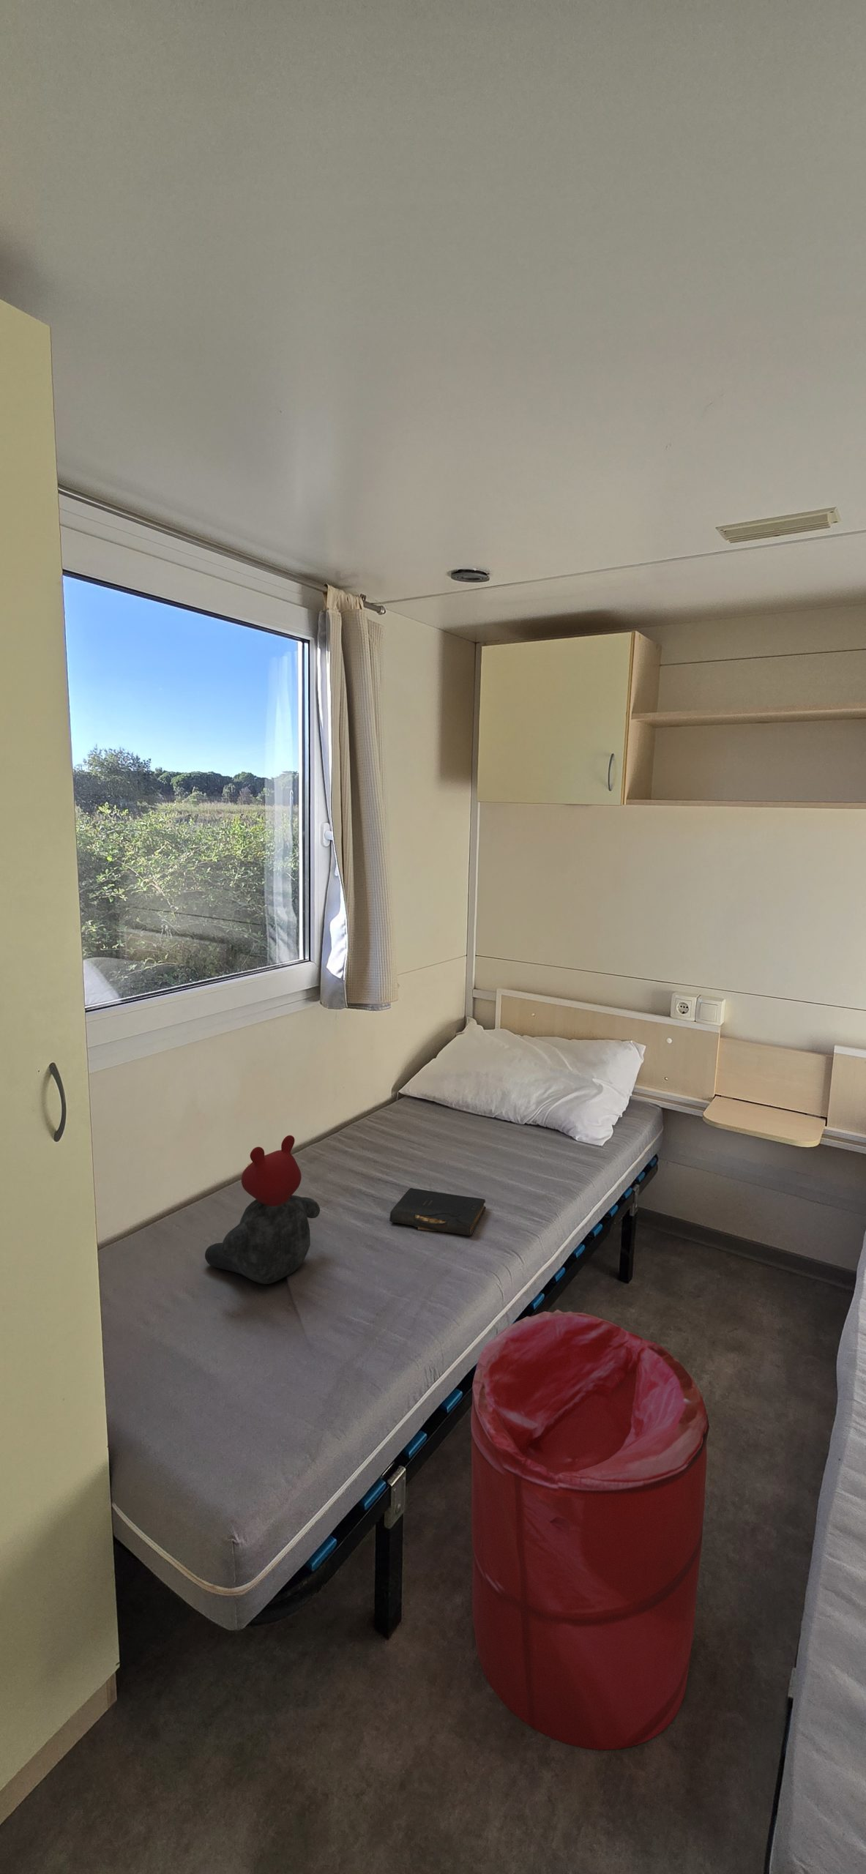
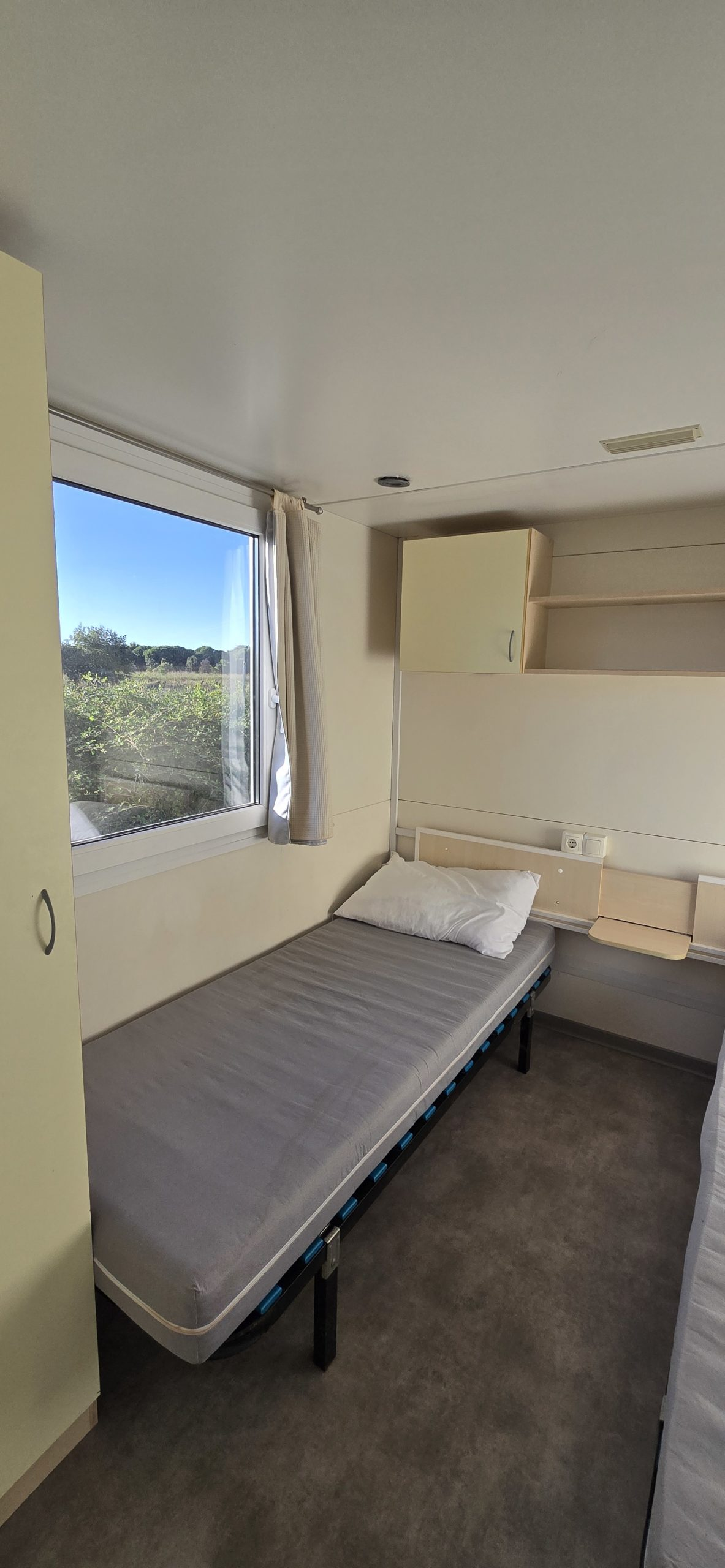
- teddy bear [204,1134,320,1285]
- laundry hamper [469,1309,710,1750]
- book [388,1187,487,1237]
